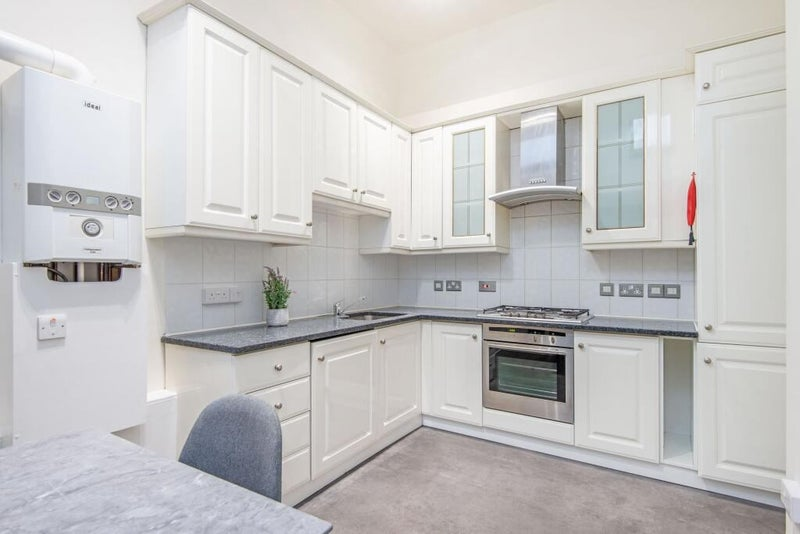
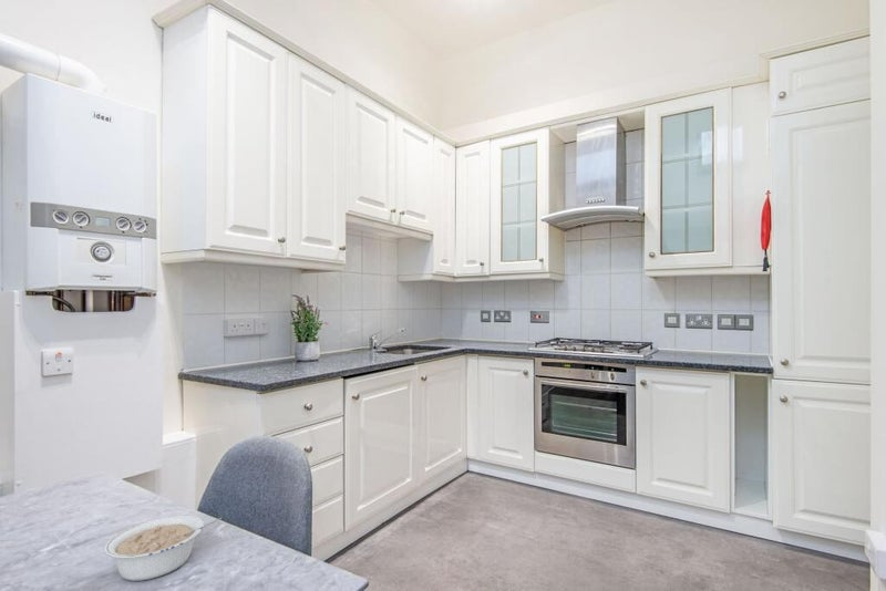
+ legume [103,515,223,582]
